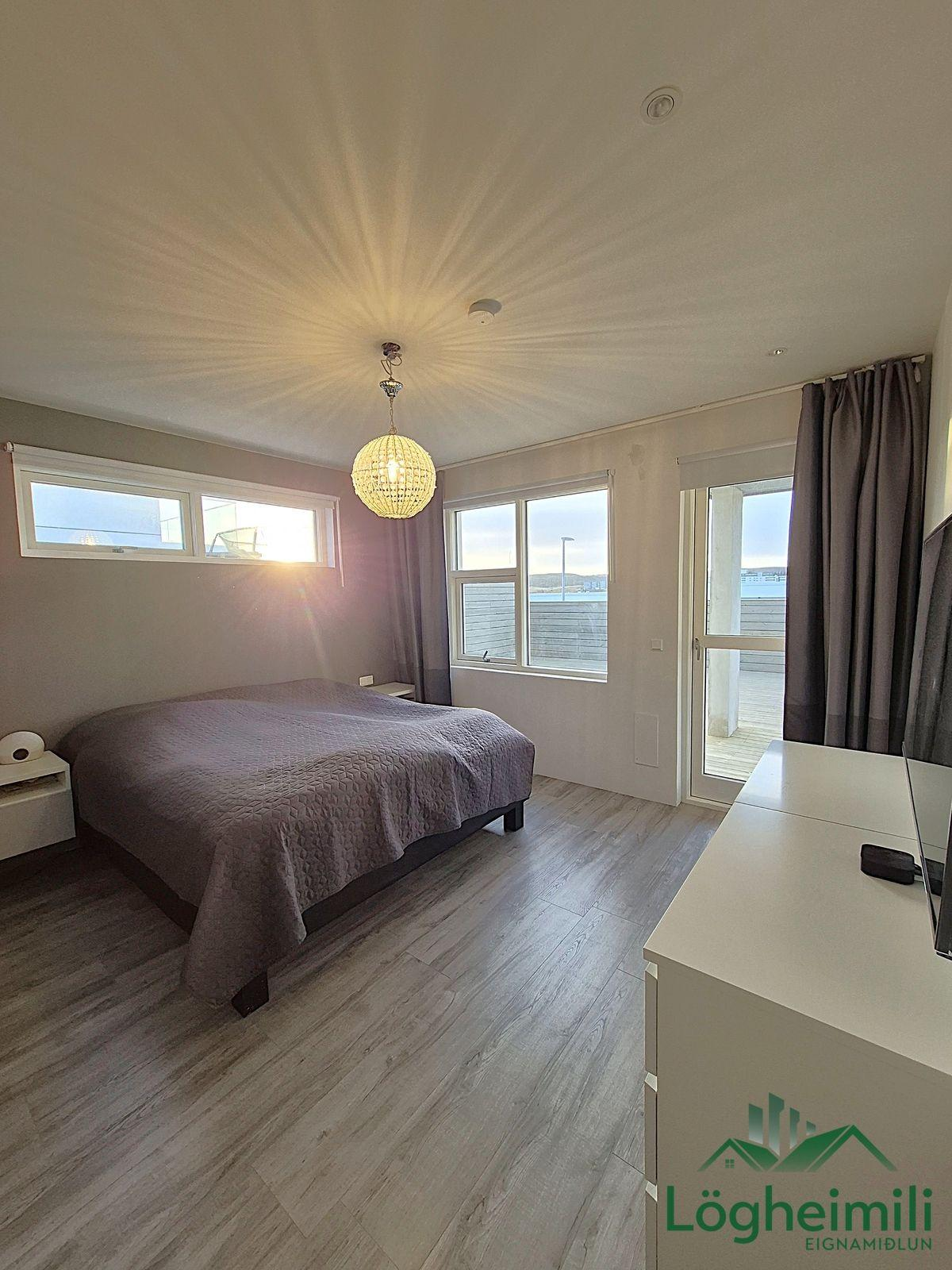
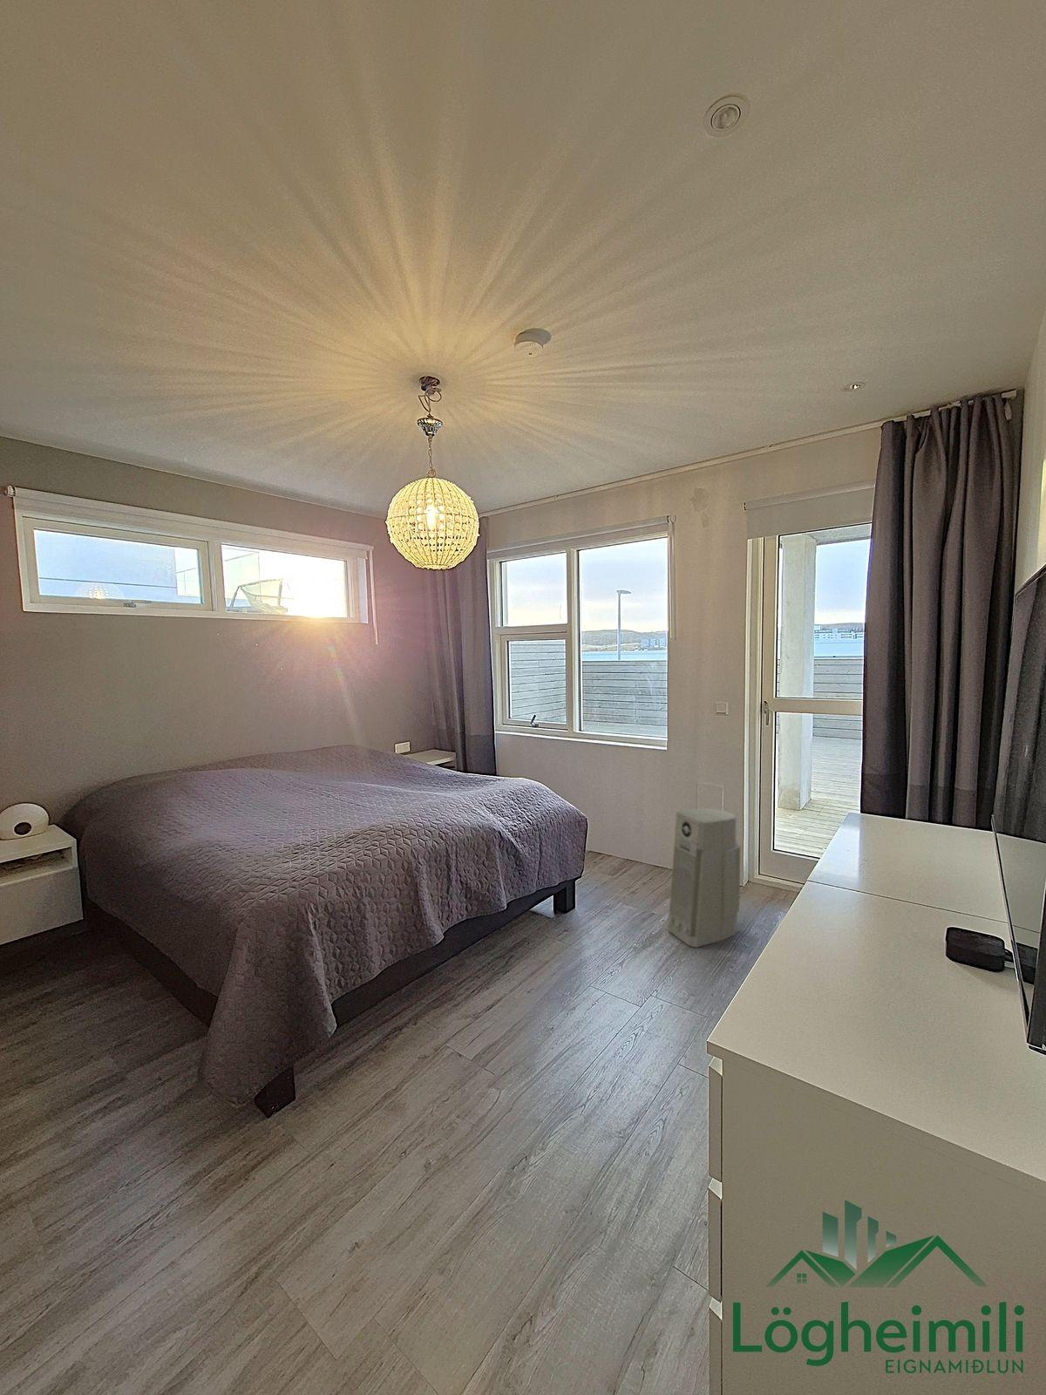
+ air purifier [667,807,742,949]
